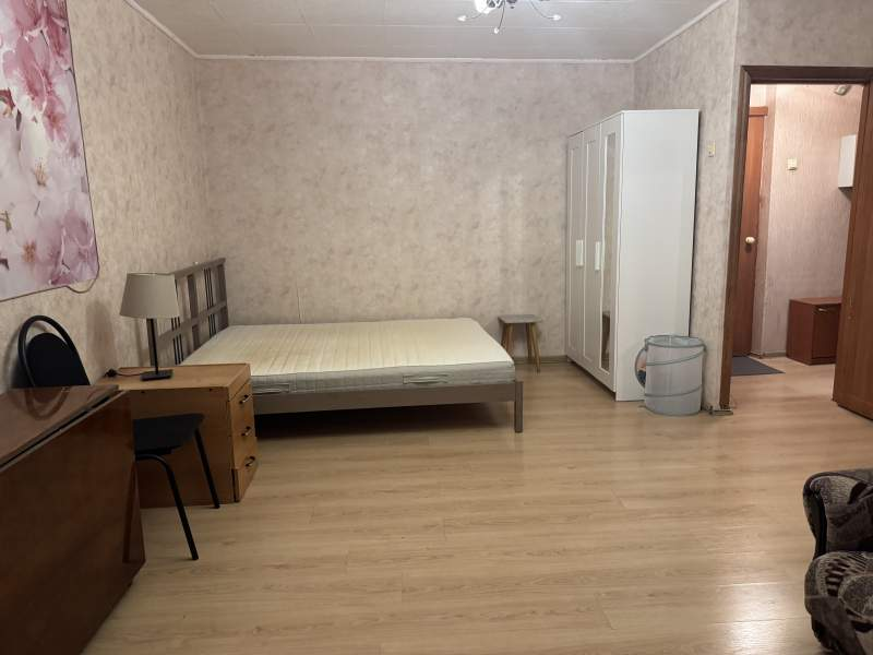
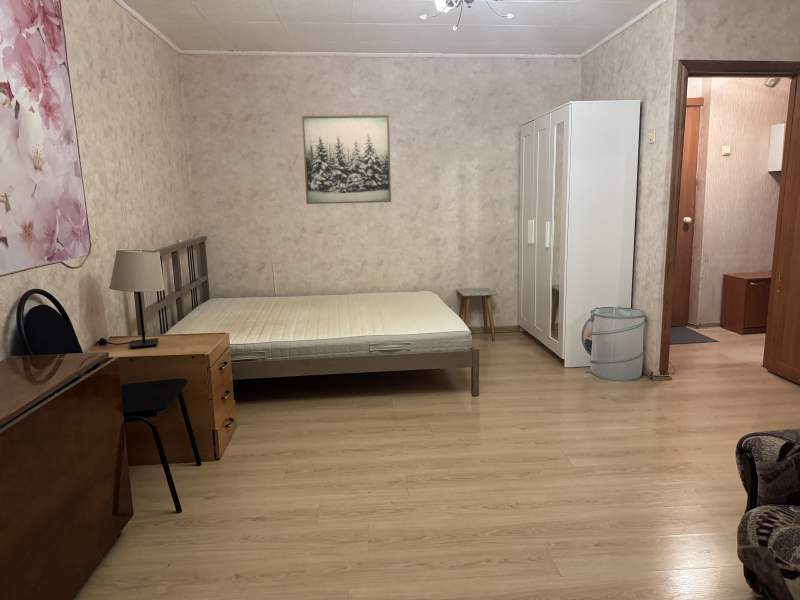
+ wall art [301,114,392,205]
